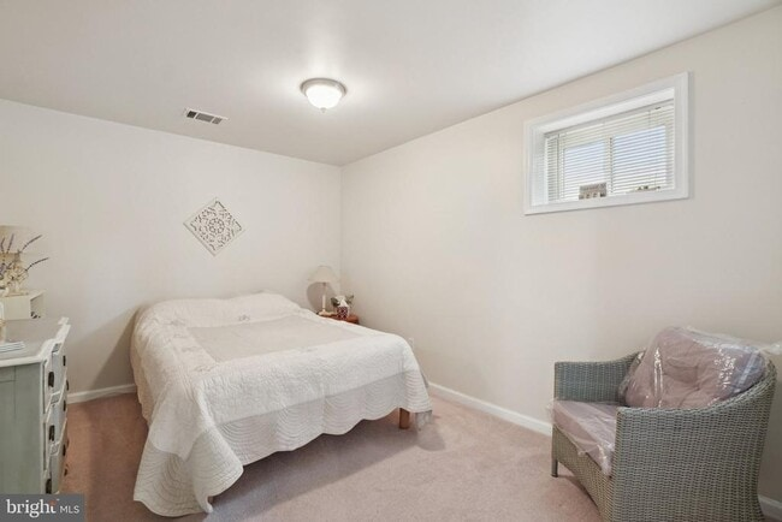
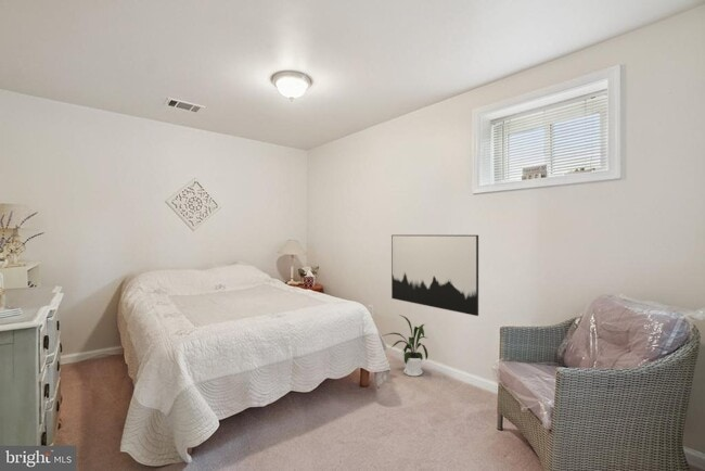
+ wall art [390,234,479,317]
+ house plant [381,314,430,378]
